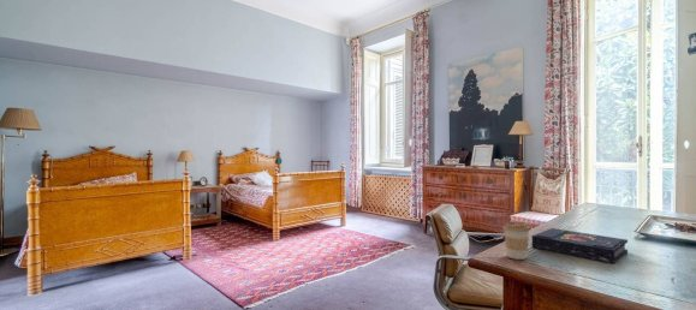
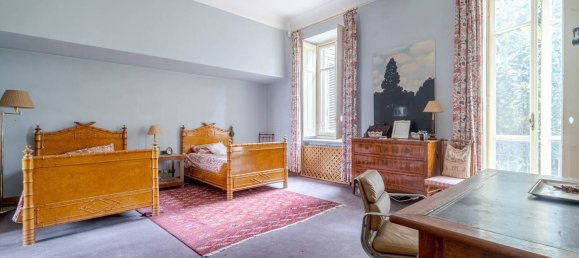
- book [531,227,629,264]
- coffee cup [502,222,531,261]
